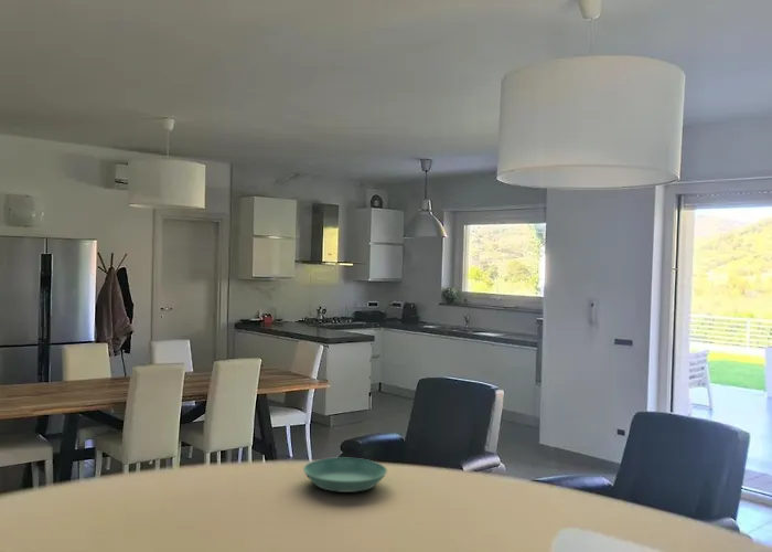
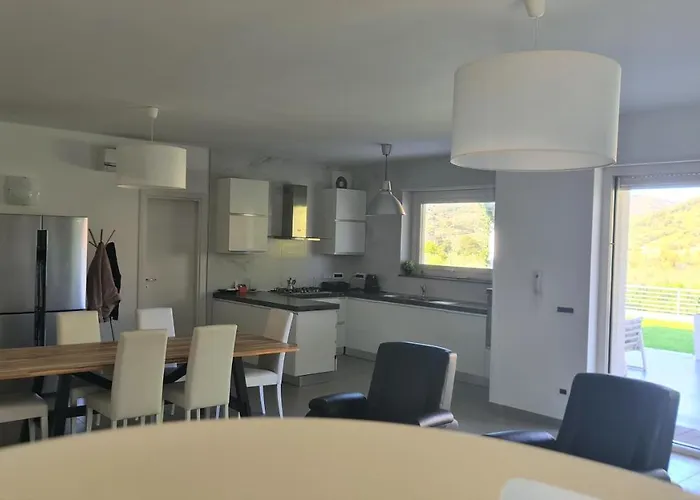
- saucer [302,456,388,493]
